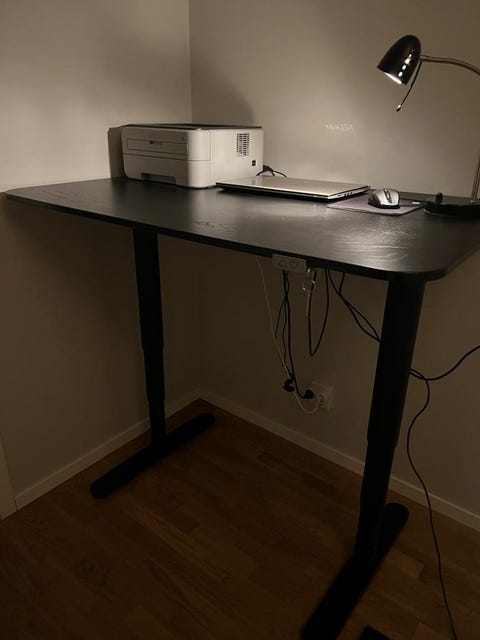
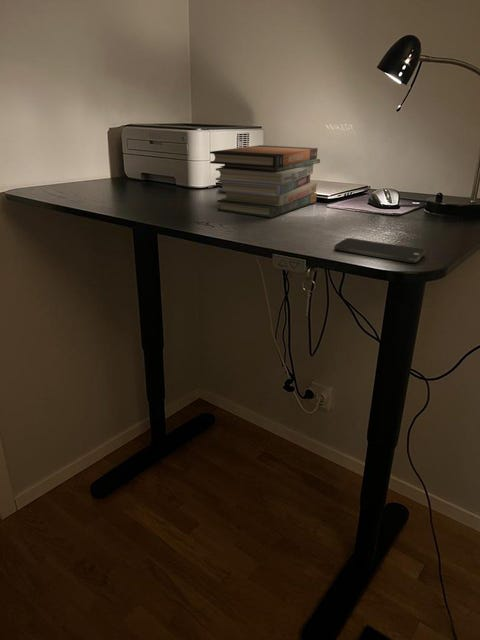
+ smartphone [333,237,426,263]
+ book stack [209,144,321,219]
